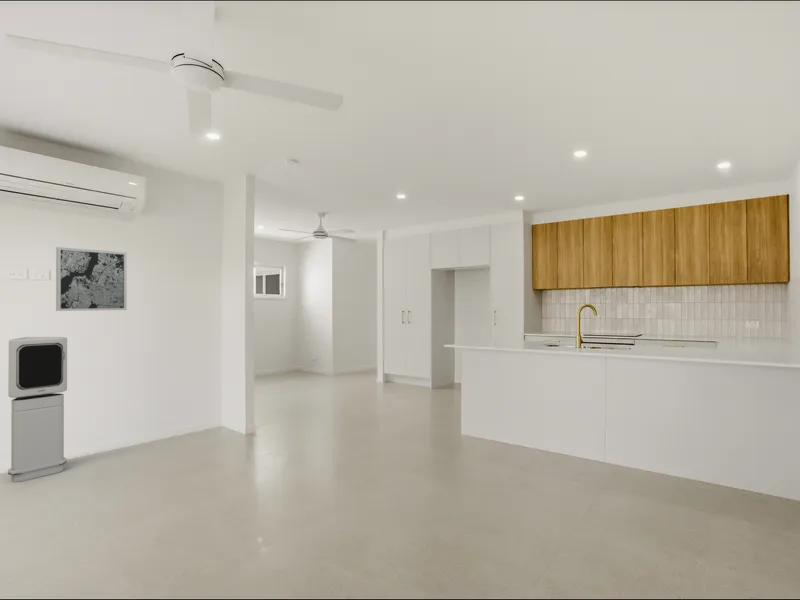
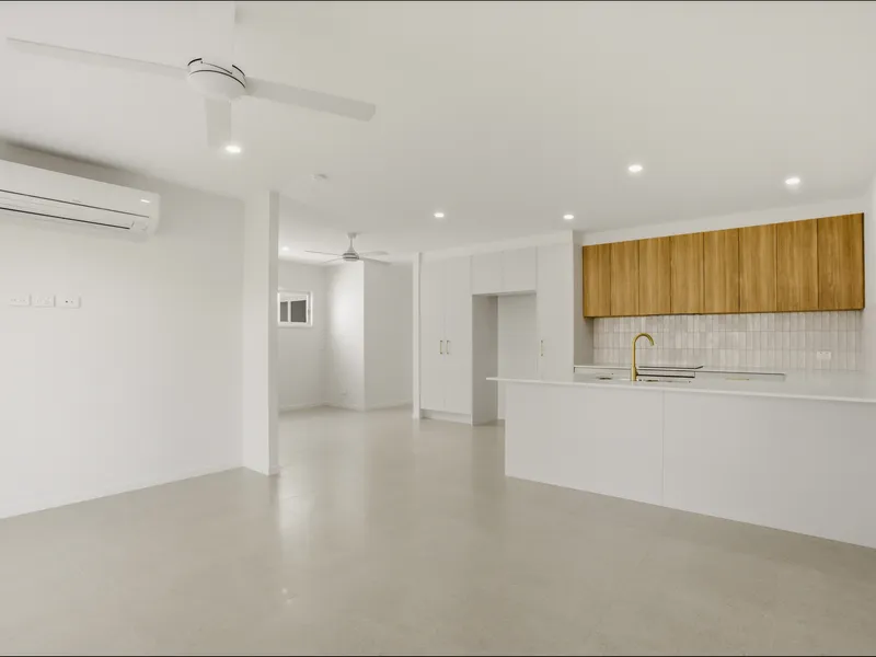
- air purifier [7,336,68,483]
- wall art [55,246,128,312]
